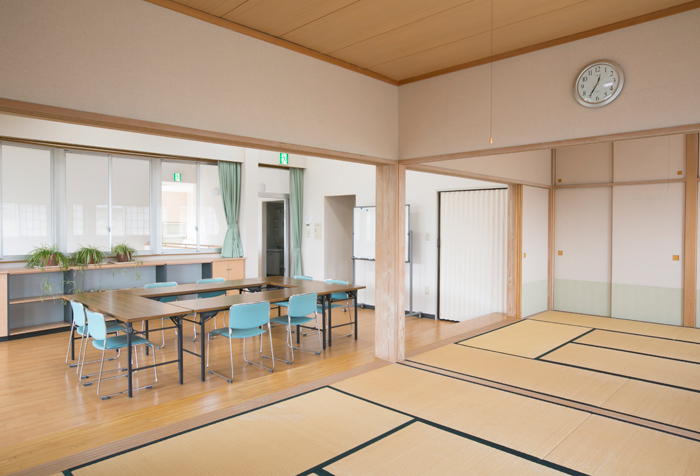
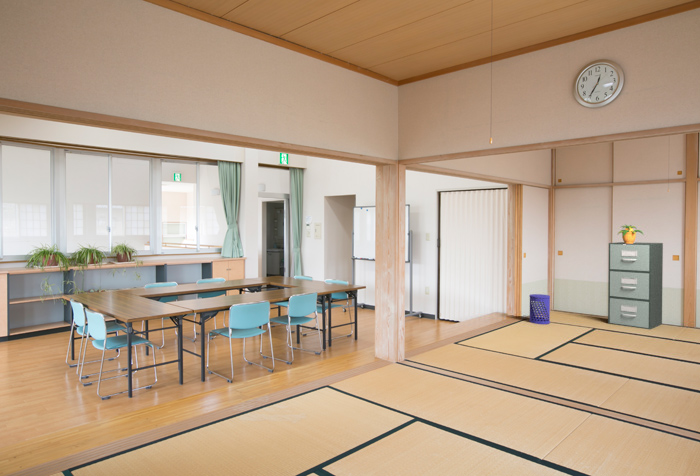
+ potted plant [617,224,645,243]
+ filing cabinet [607,241,664,331]
+ waste bin [528,293,551,325]
